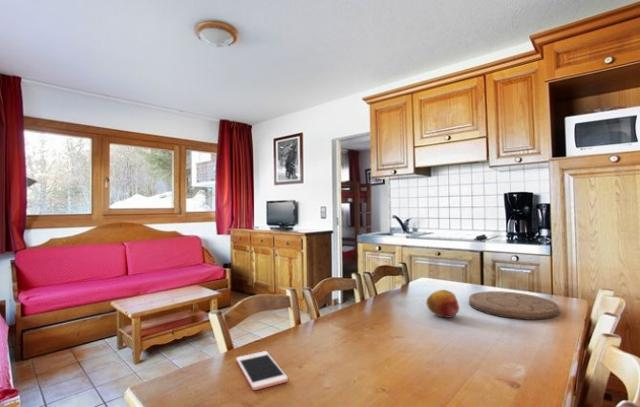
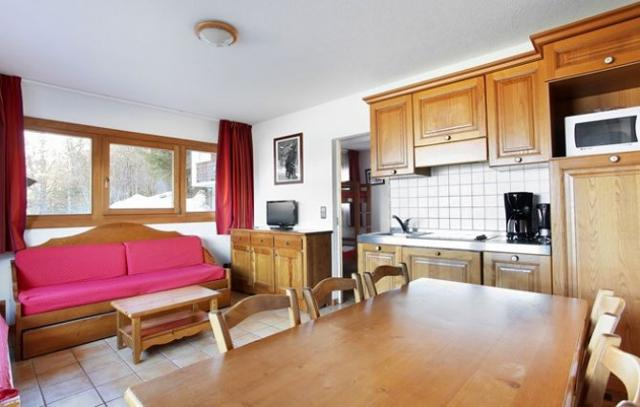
- fruit [425,289,460,319]
- cutting board [468,290,560,321]
- cell phone [235,350,289,391]
